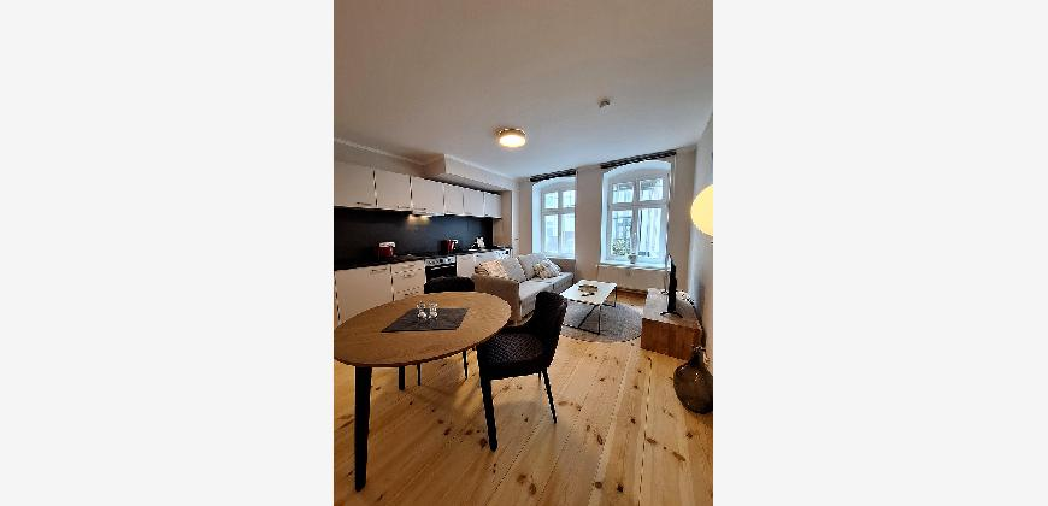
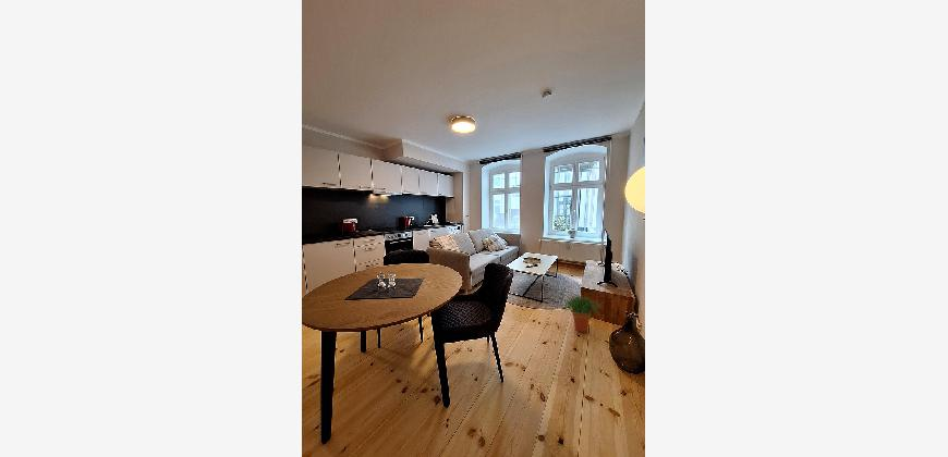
+ potted plant [561,295,604,333]
